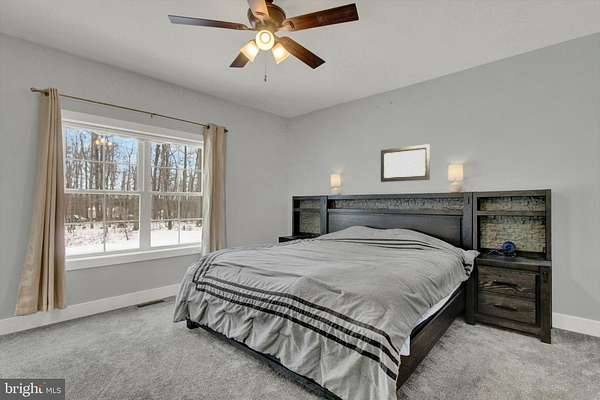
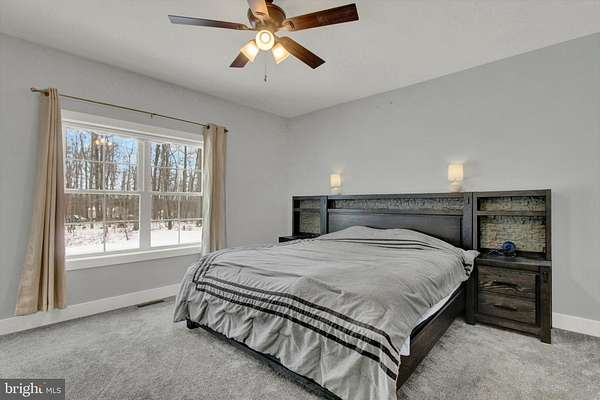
- wall art [380,143,431,183]
